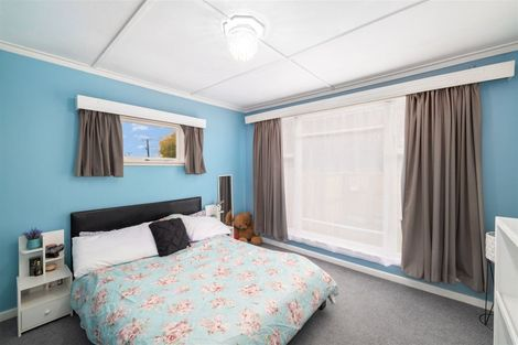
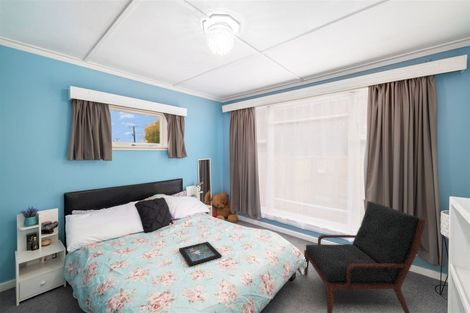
+ armchair [303,200,426,313]
+ decorative tray [178,241,223,267]
